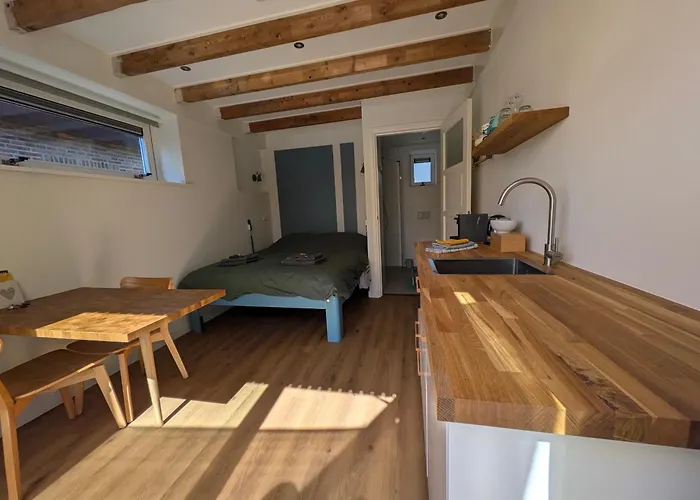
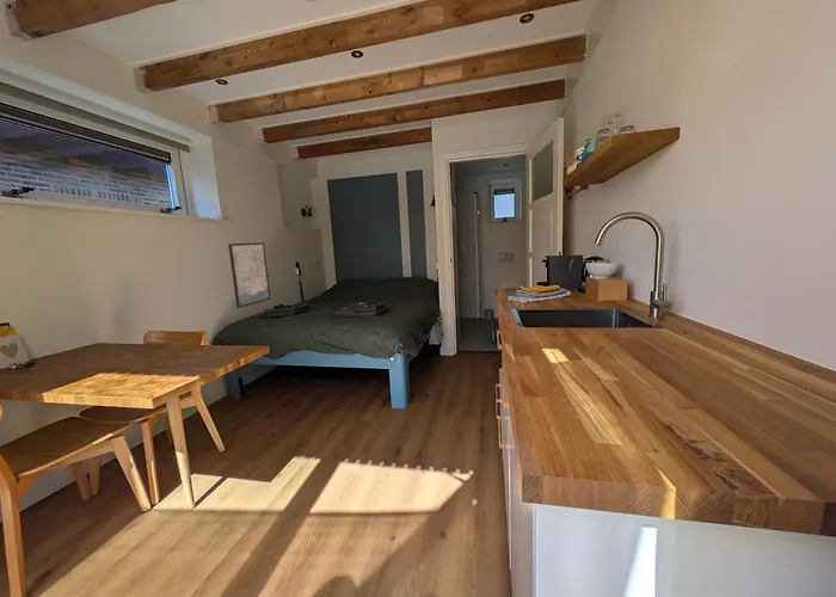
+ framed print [227,241,271,309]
